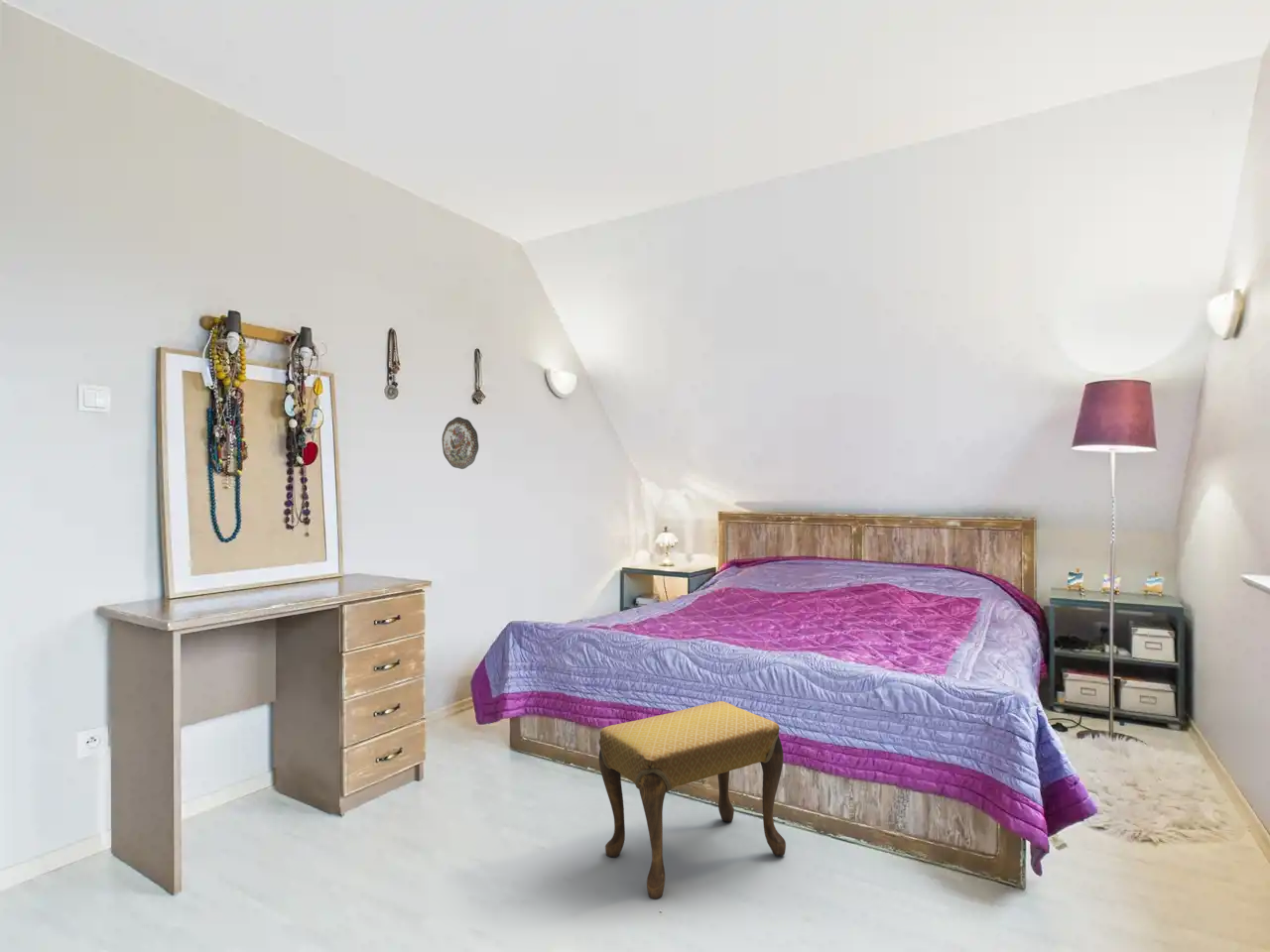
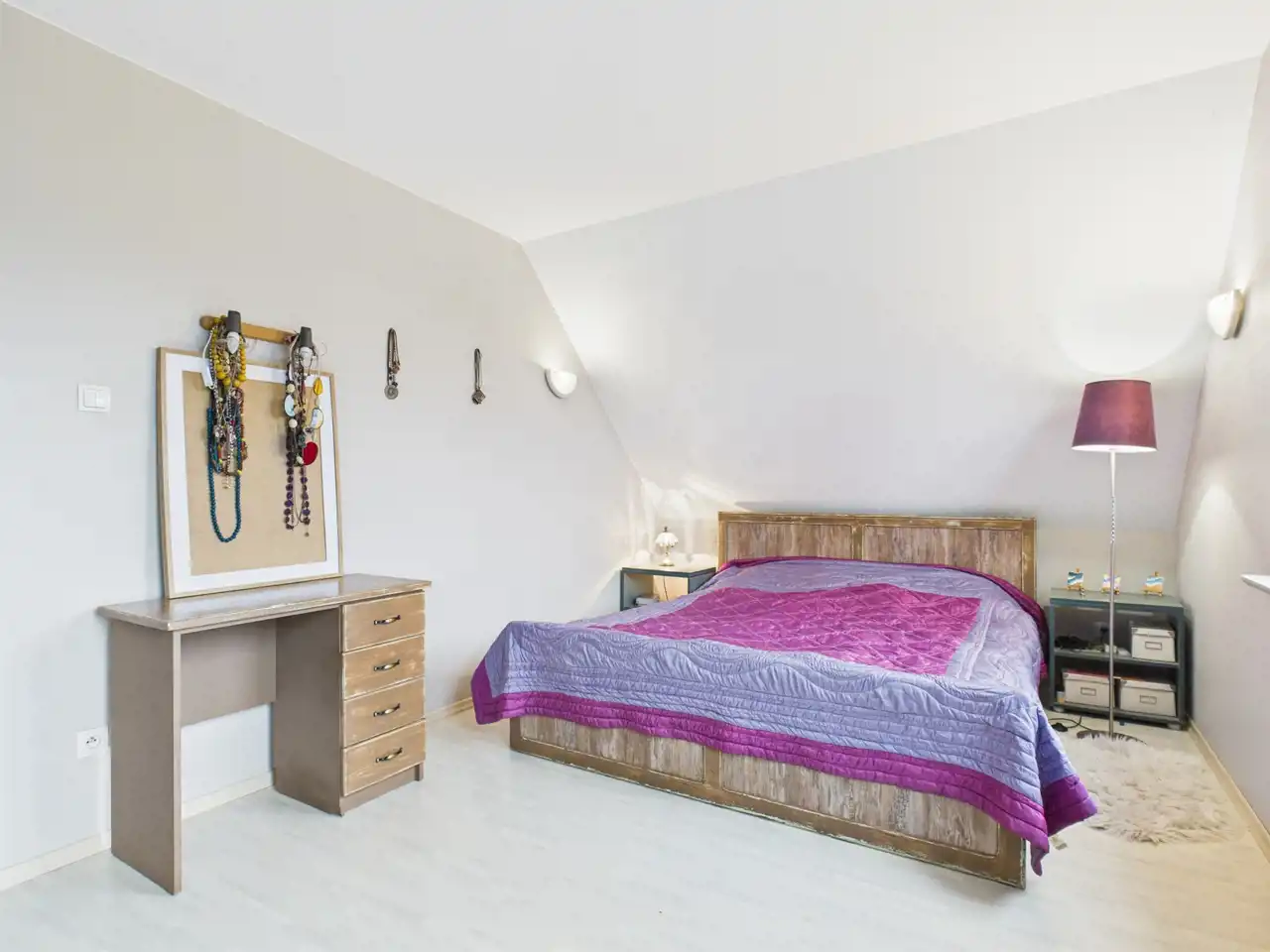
- decorative plate [442,416,479,470]
- footstool [598,700,787,900]
